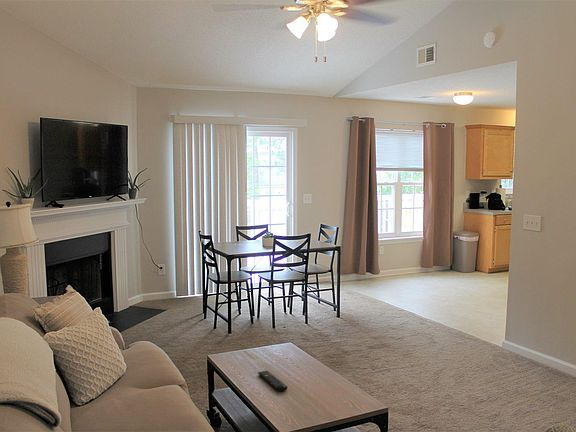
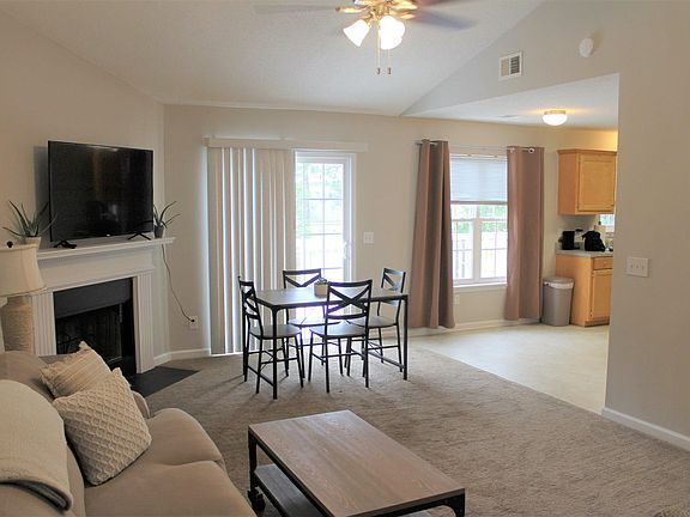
- remote control [257,370,288,392]
